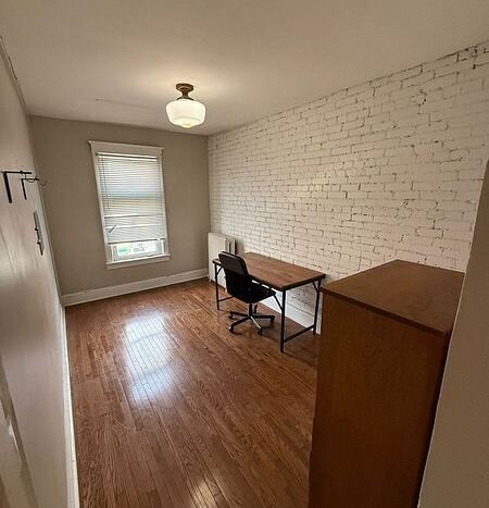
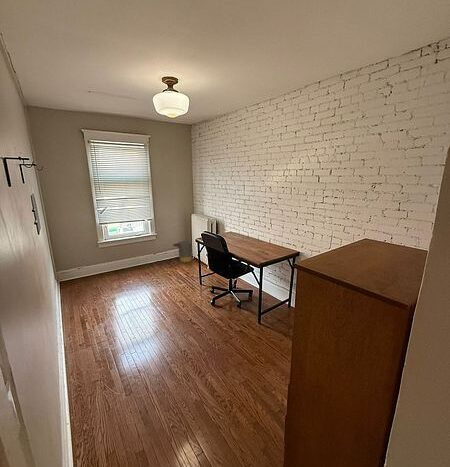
+ trash can [172,240,193,263]
